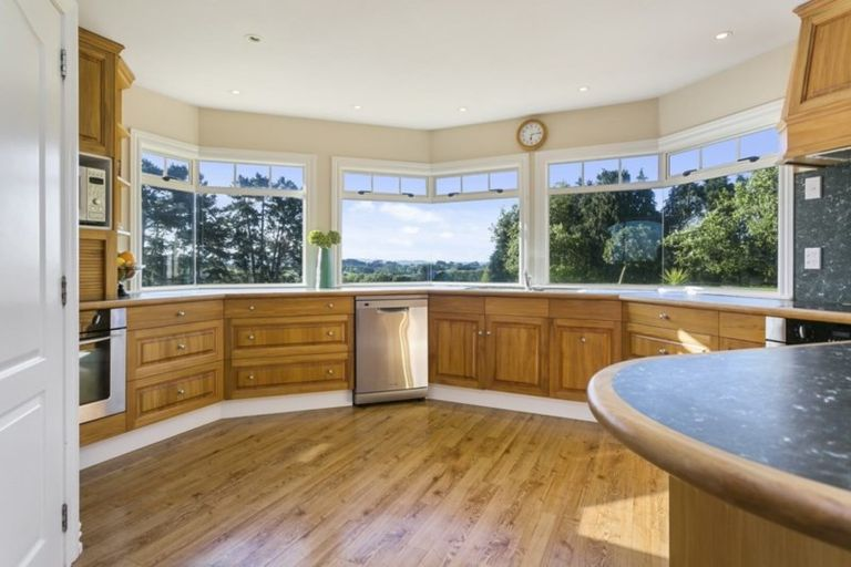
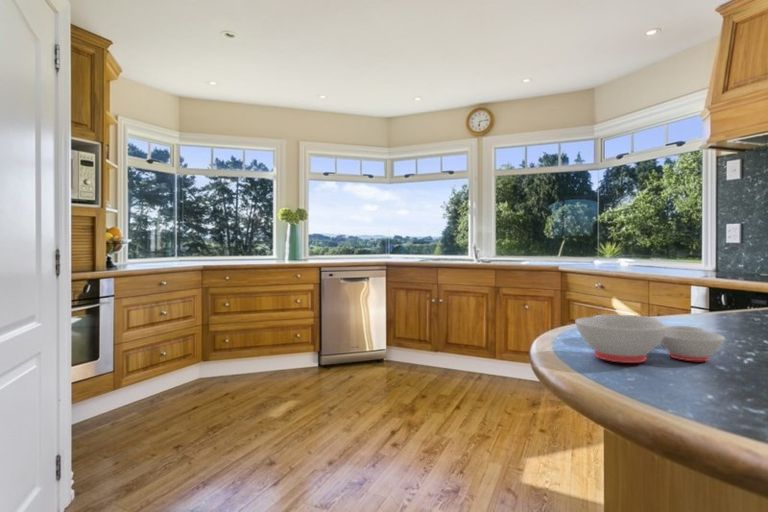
+ mixing bowl [574,314,726,364]
